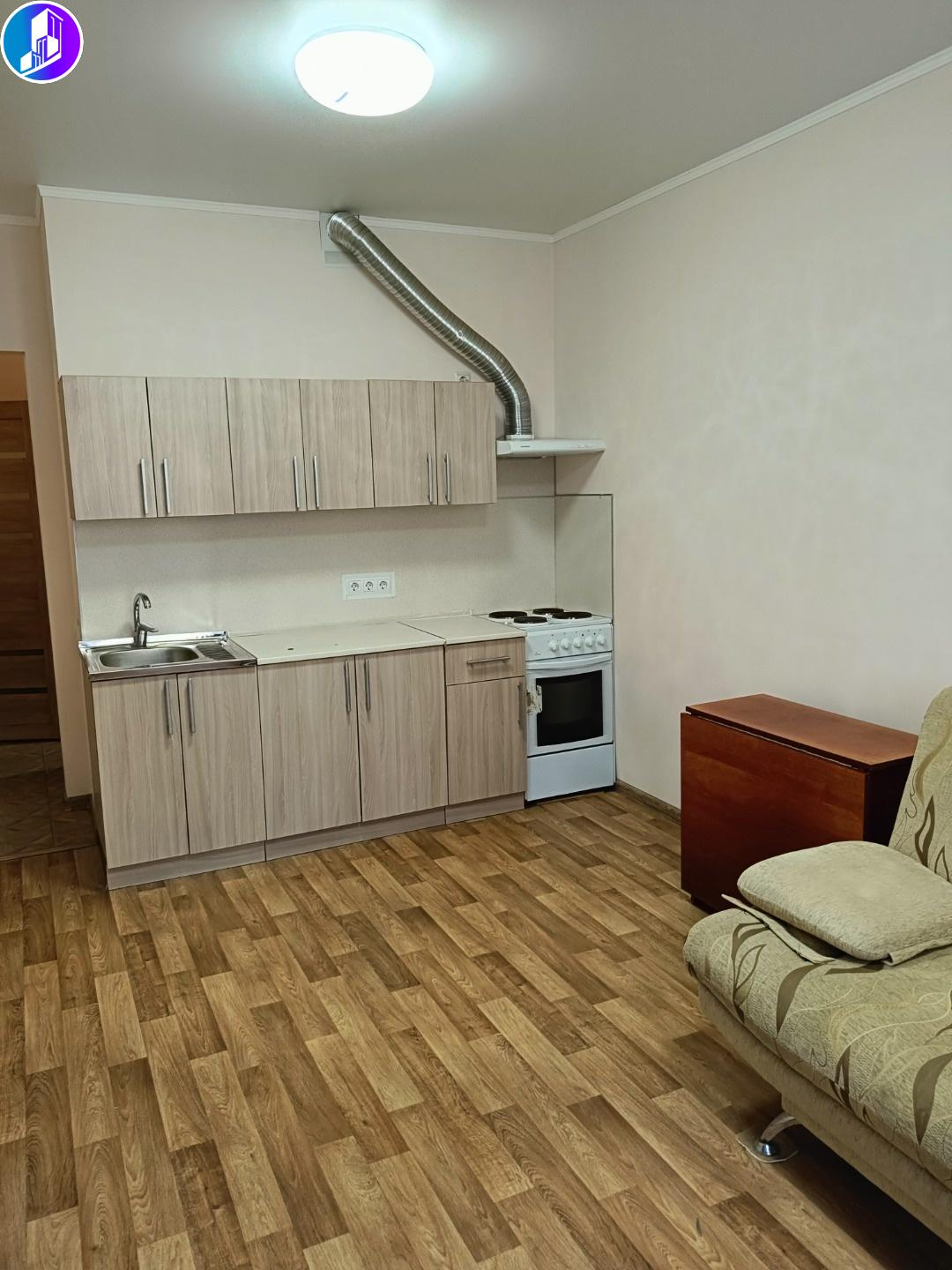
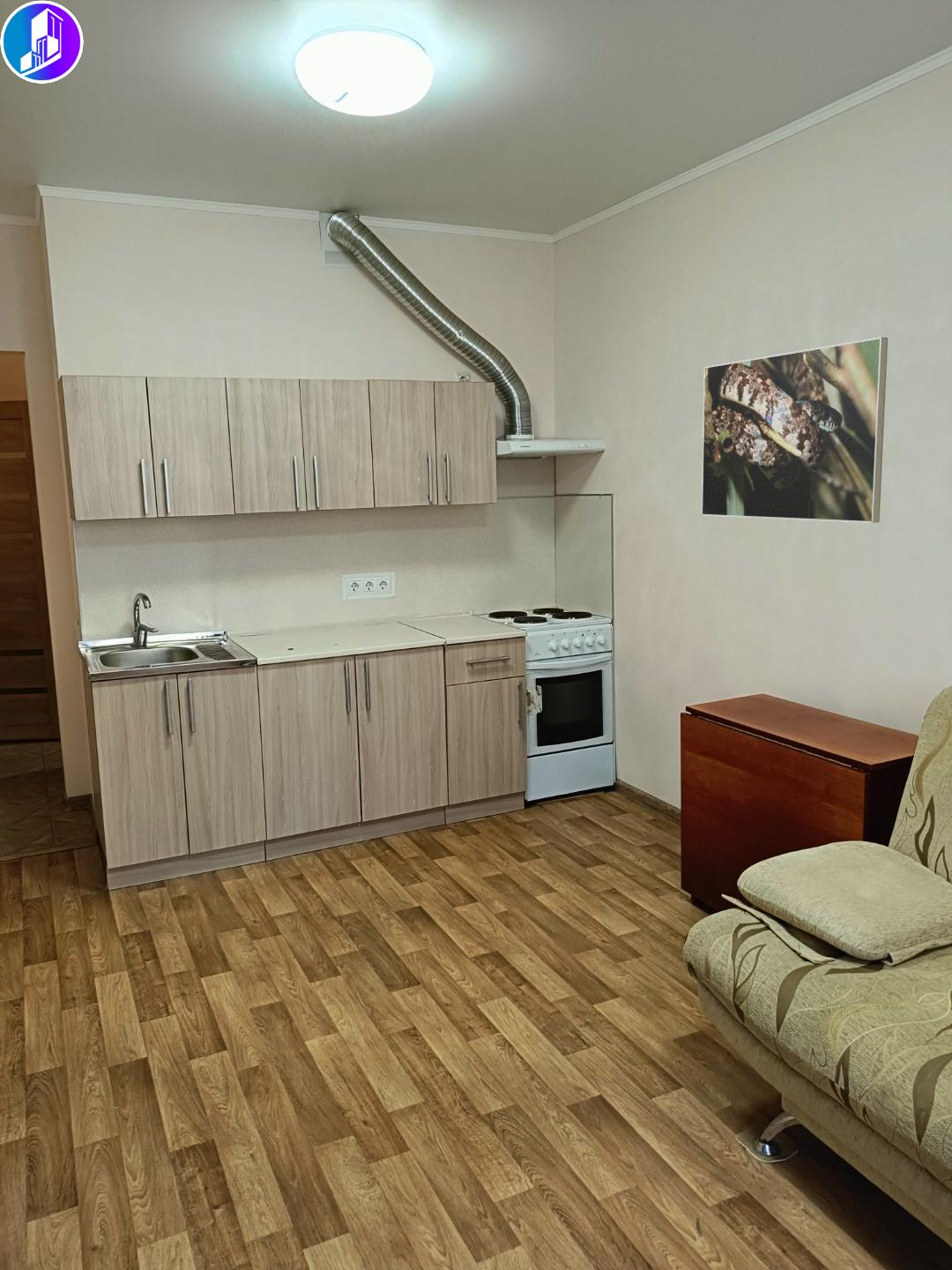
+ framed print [701,336,889,524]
